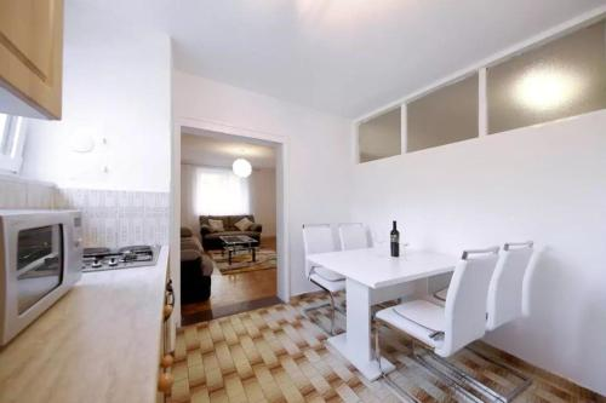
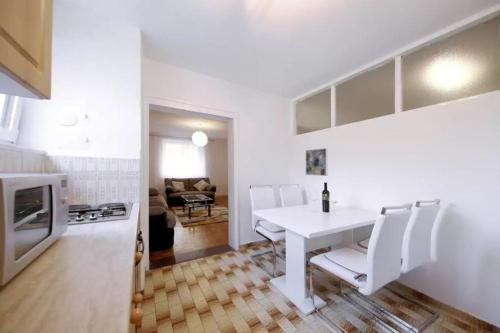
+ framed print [305,147,329,177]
